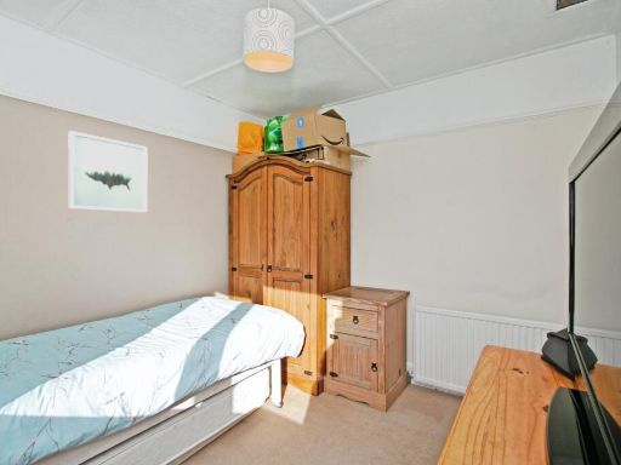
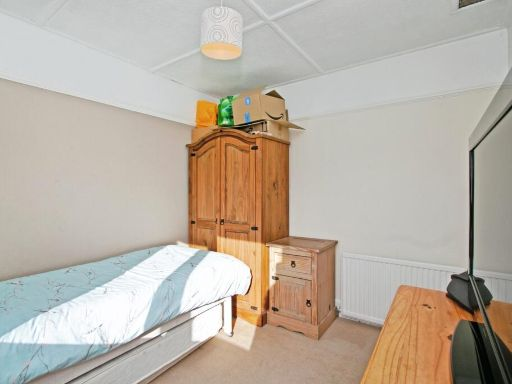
- wall art [67,130,149,214]
